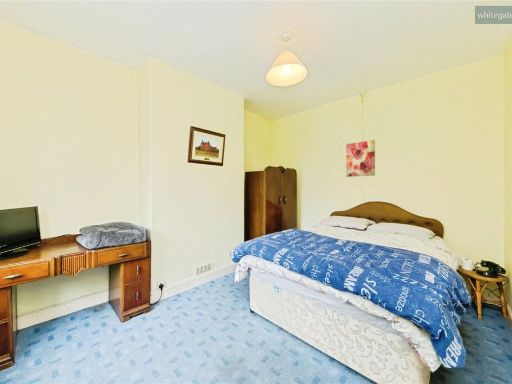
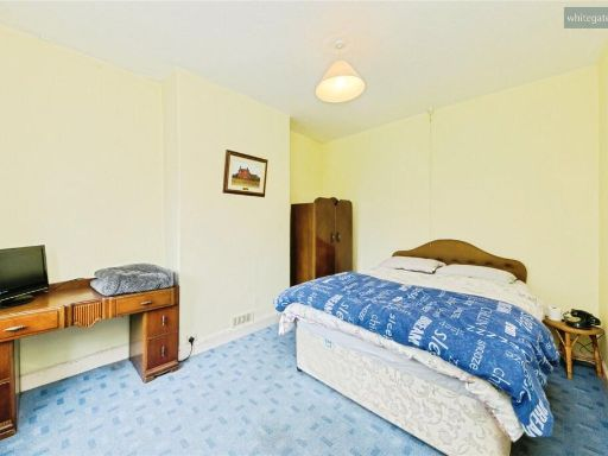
- wall art [345,139,376,178]
